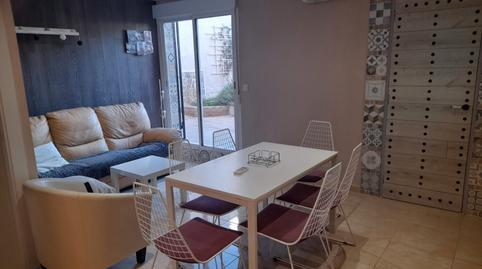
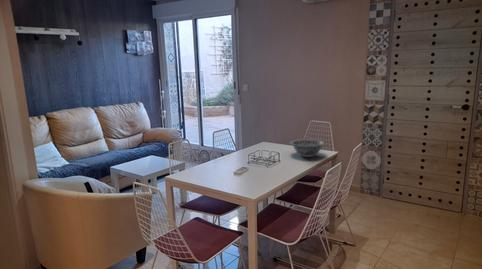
+ decorative bowl [289,138,326,158]
